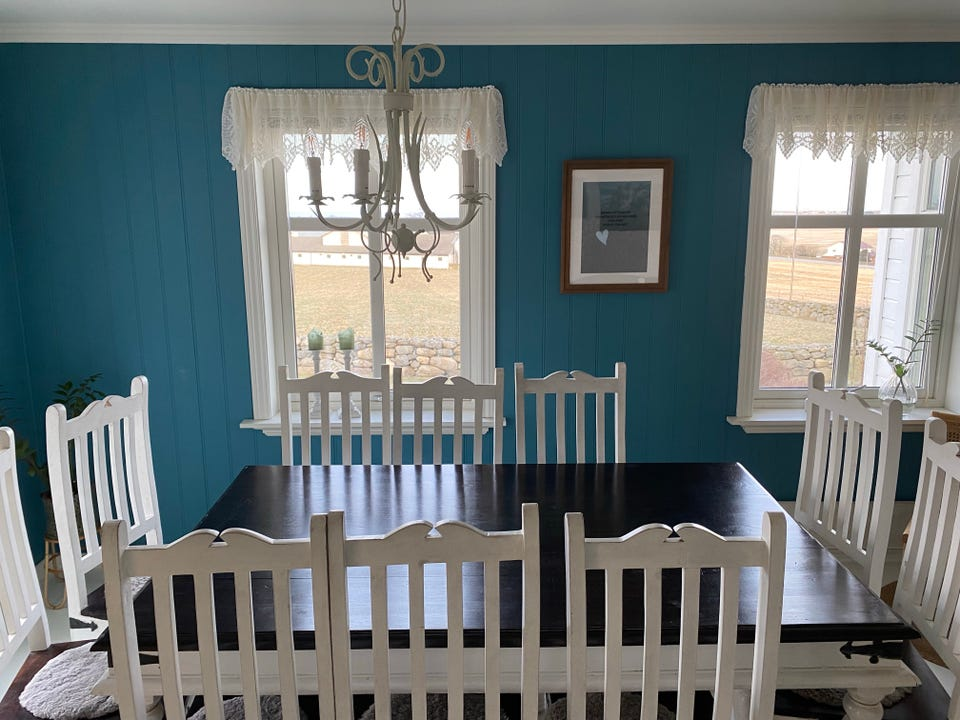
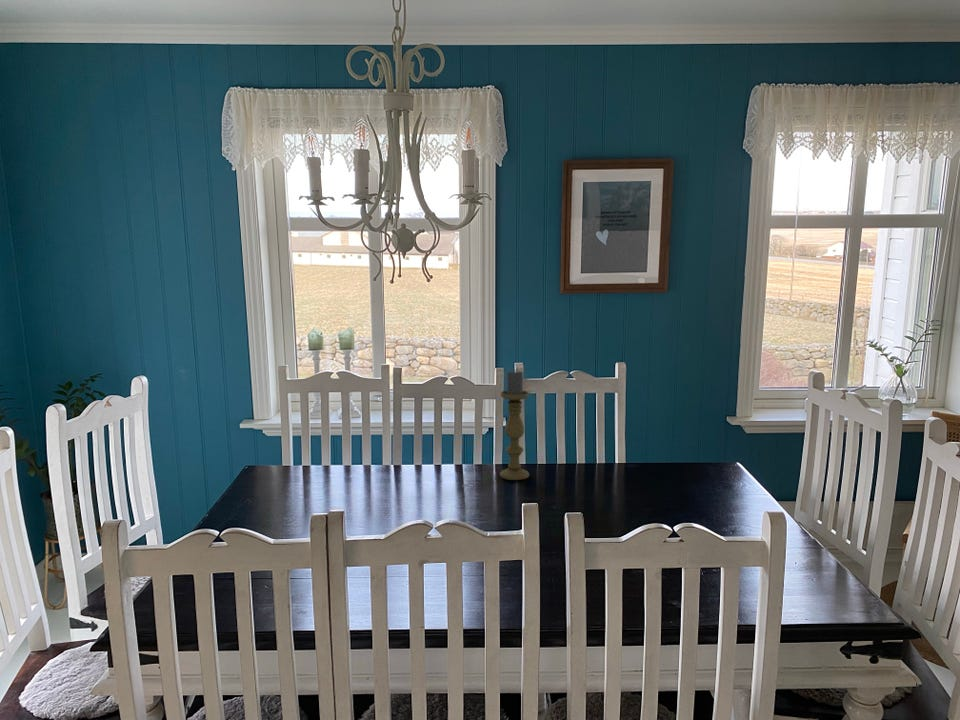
+ candle holder [499,370,530,481]
